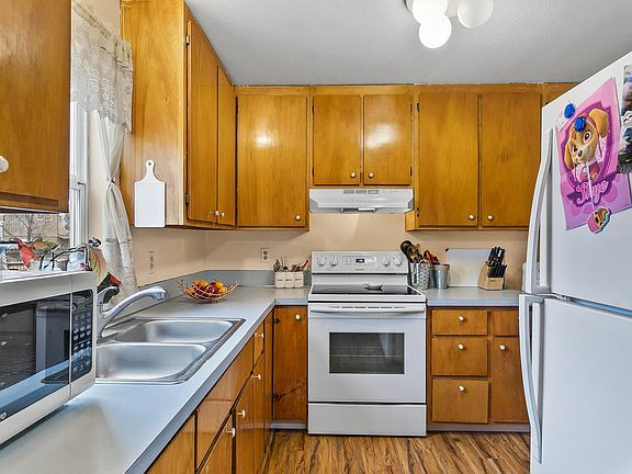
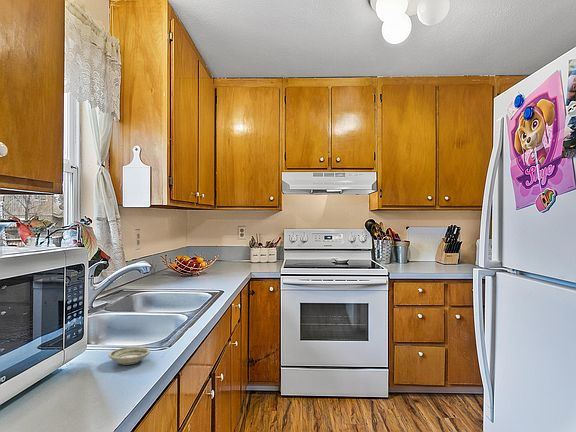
+ saucer [108,346,151,366]
